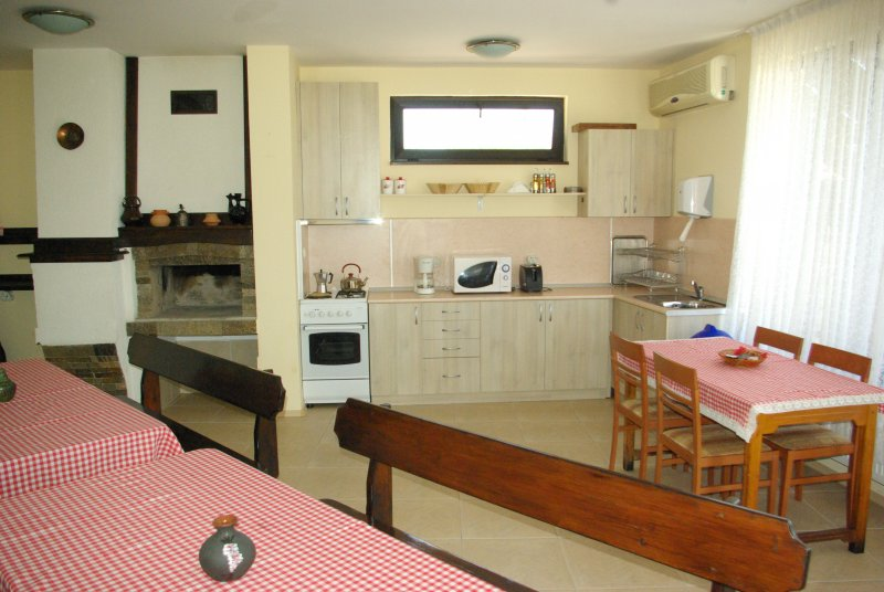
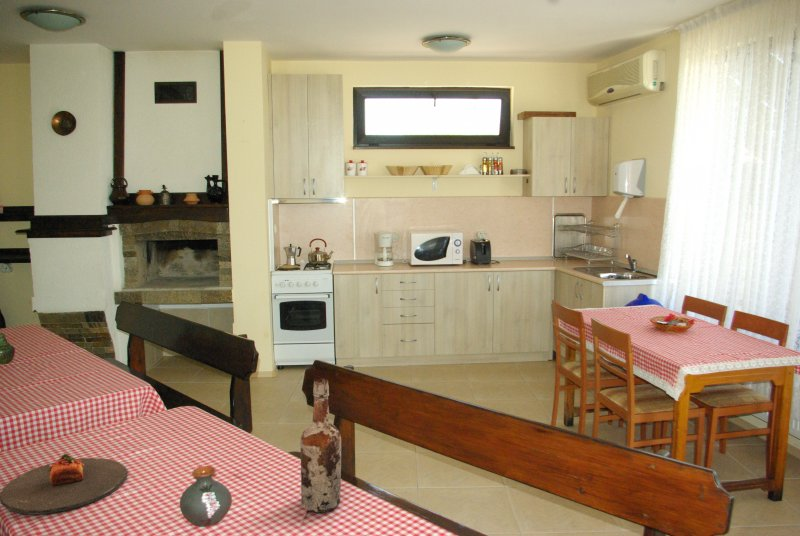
+ wine bottle [300,377,342,513]
+ plate [0,452,128,515]
